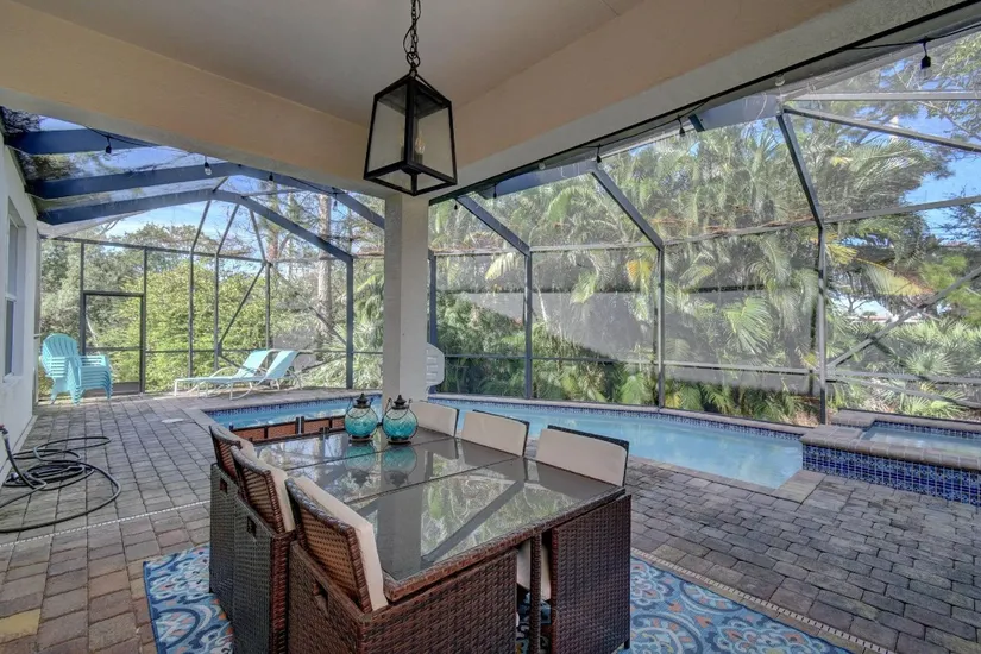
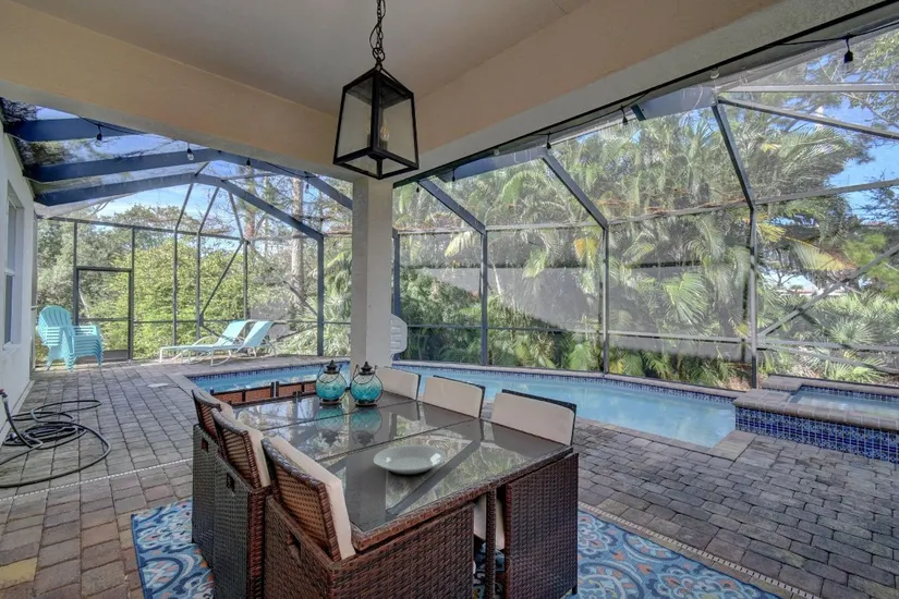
+ plate [373,443,447,477]
